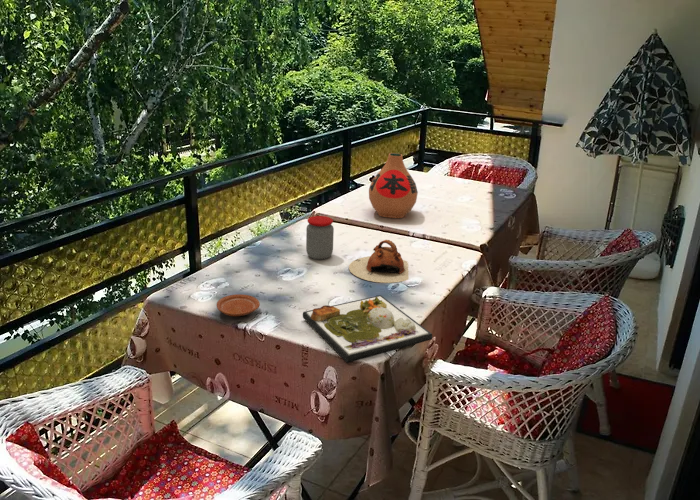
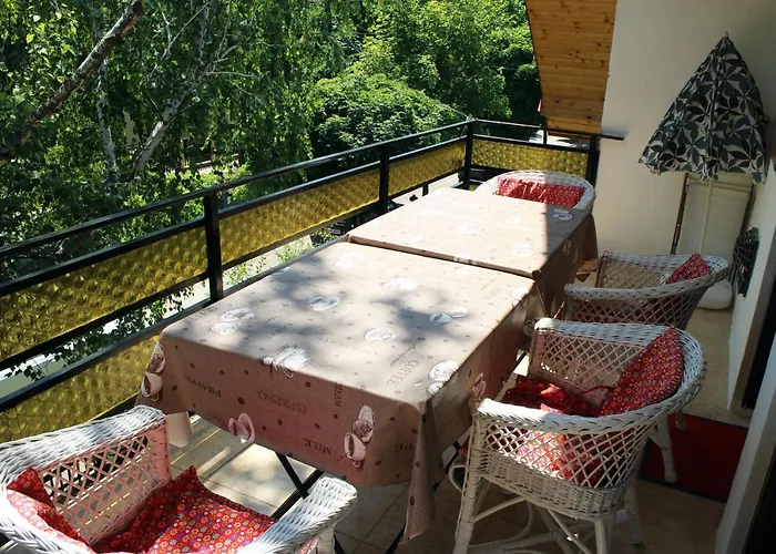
- dinner plate [302,294,433,364]
- plate [216,293,261,317]
- vase [368,152,419,219]
- jar [305,215,335,261]
- teapot [348,239,410,284]
